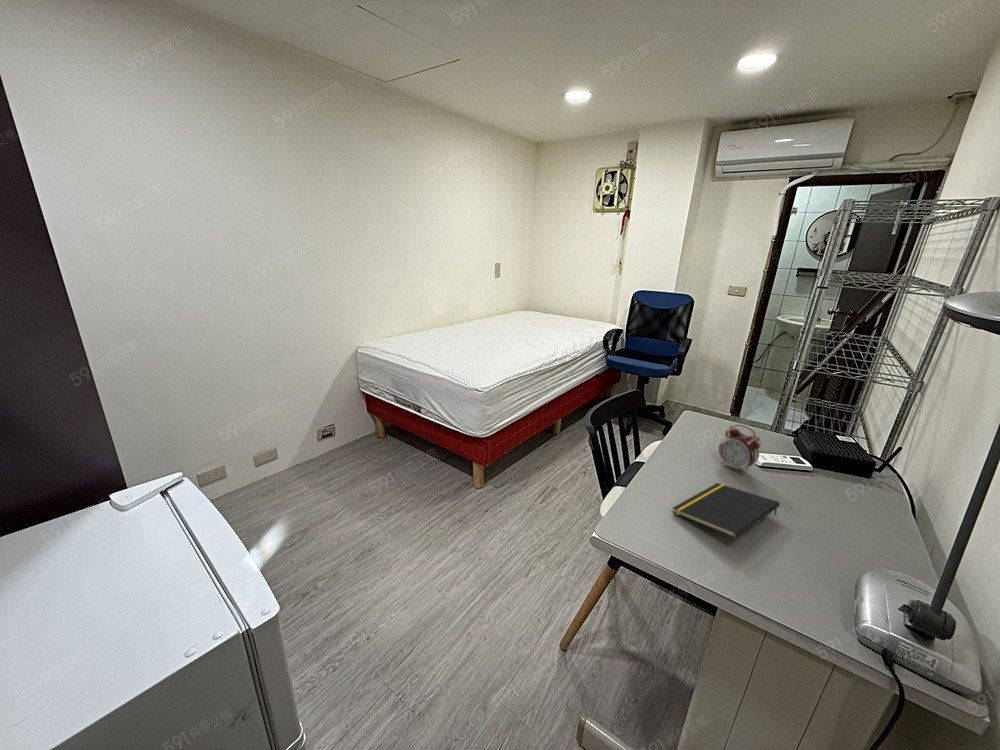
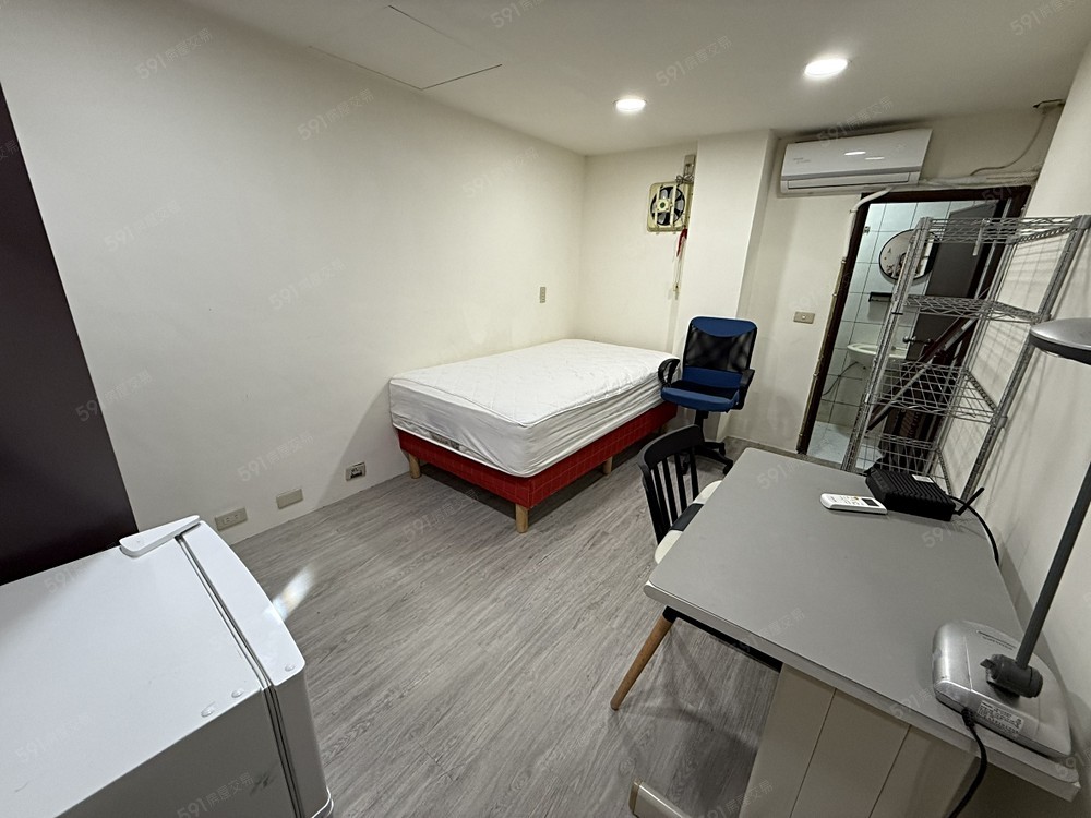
- notepad [672,482,781,539]
- alarm clock [718,423,762,475]
